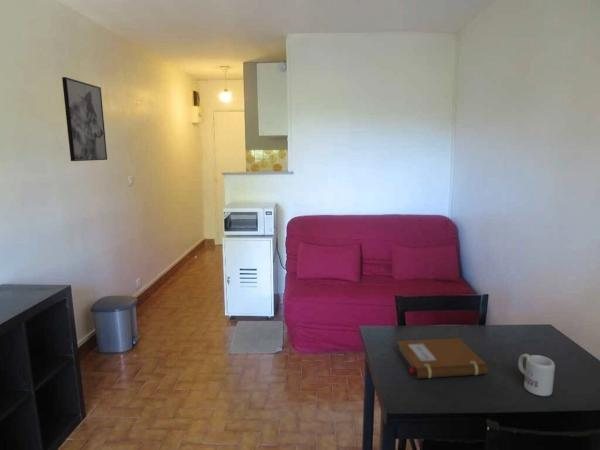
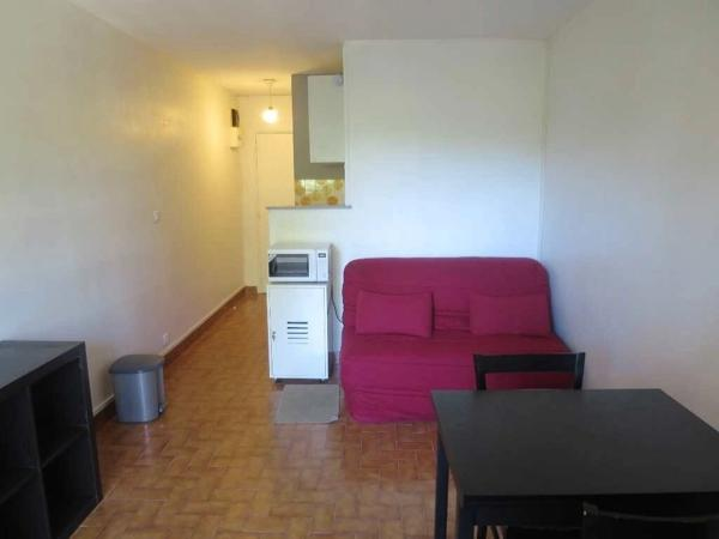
- wall art [61,76,108,162]
- mug [517,353,556,397]
- notebook [395,337,489,380]
